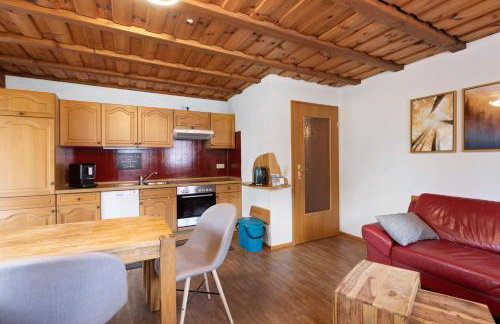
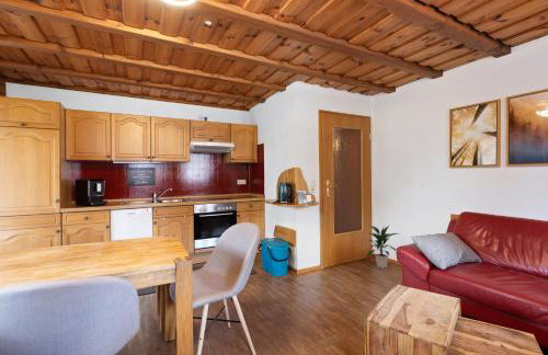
+ indoor plant [366,225,400,270]
